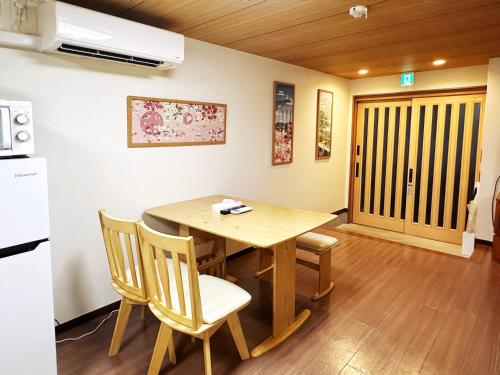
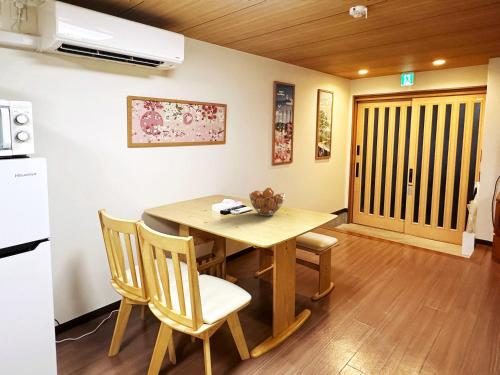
+ fruit basket [248,187,285,217]
